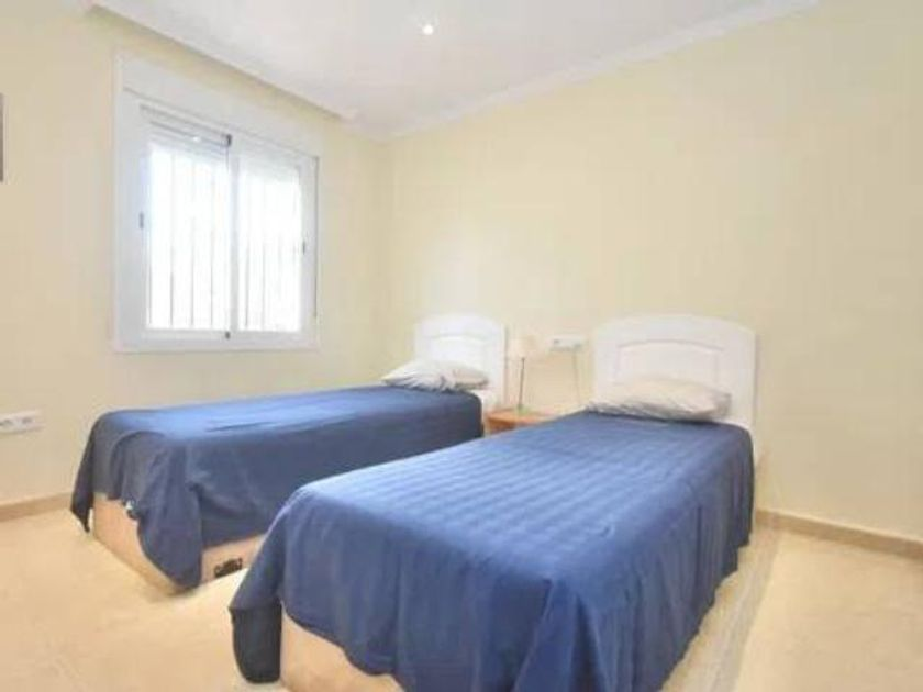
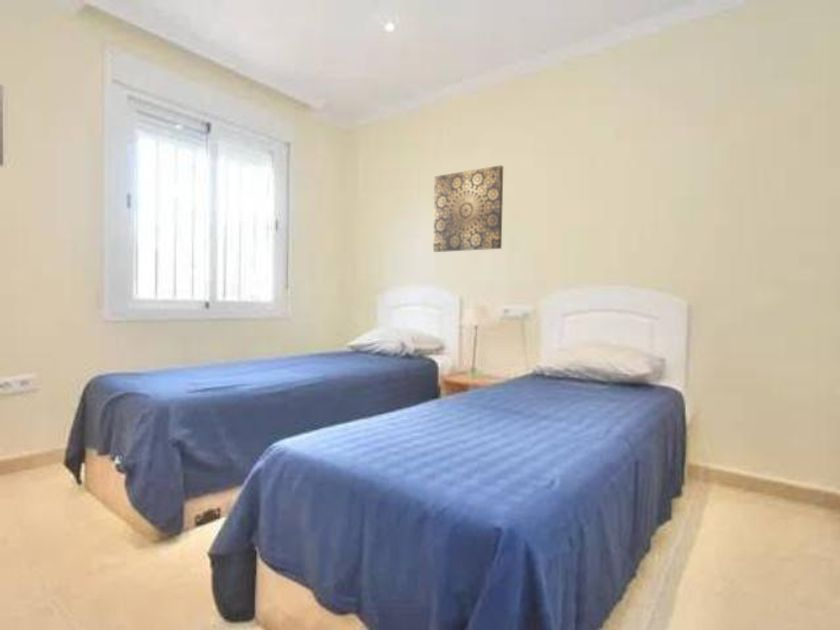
+ wall art [432,164,504,253]
